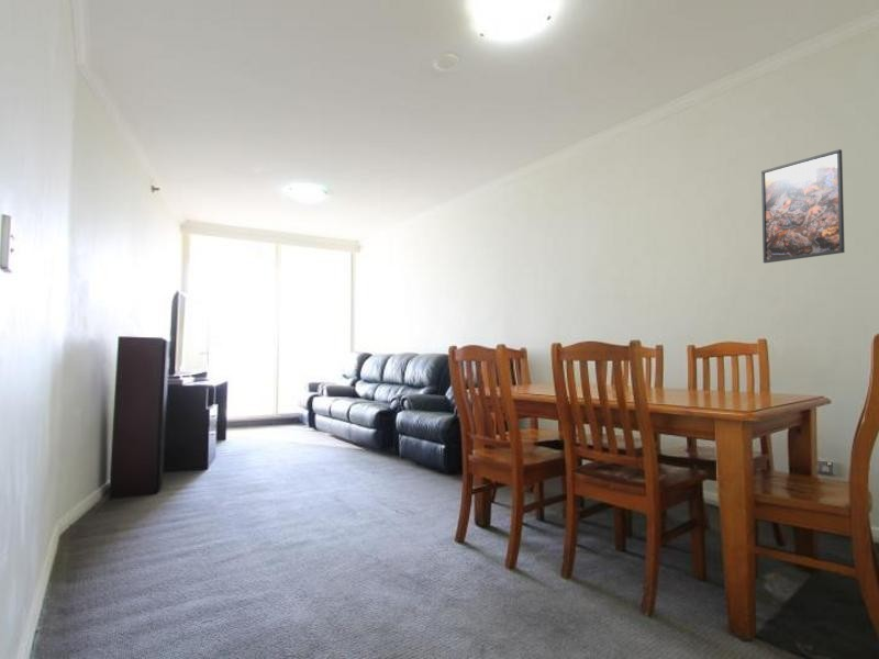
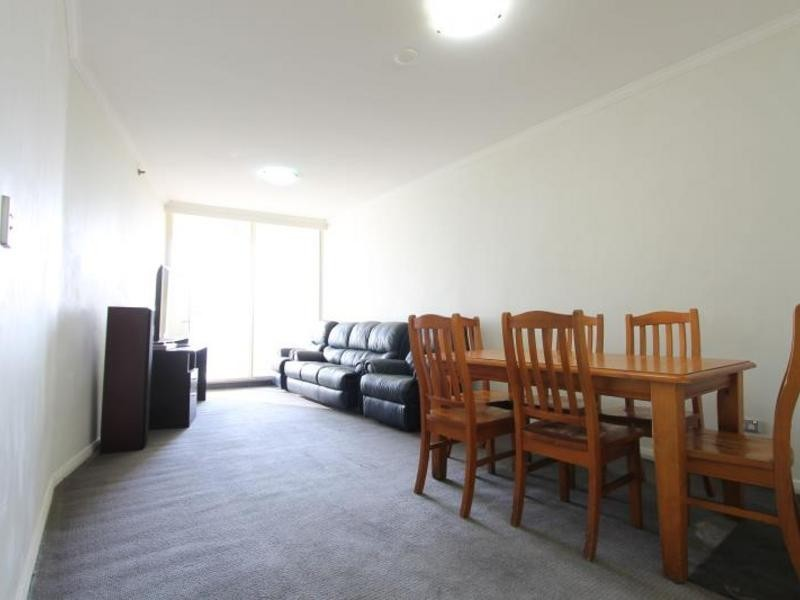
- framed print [760,148,846,265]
